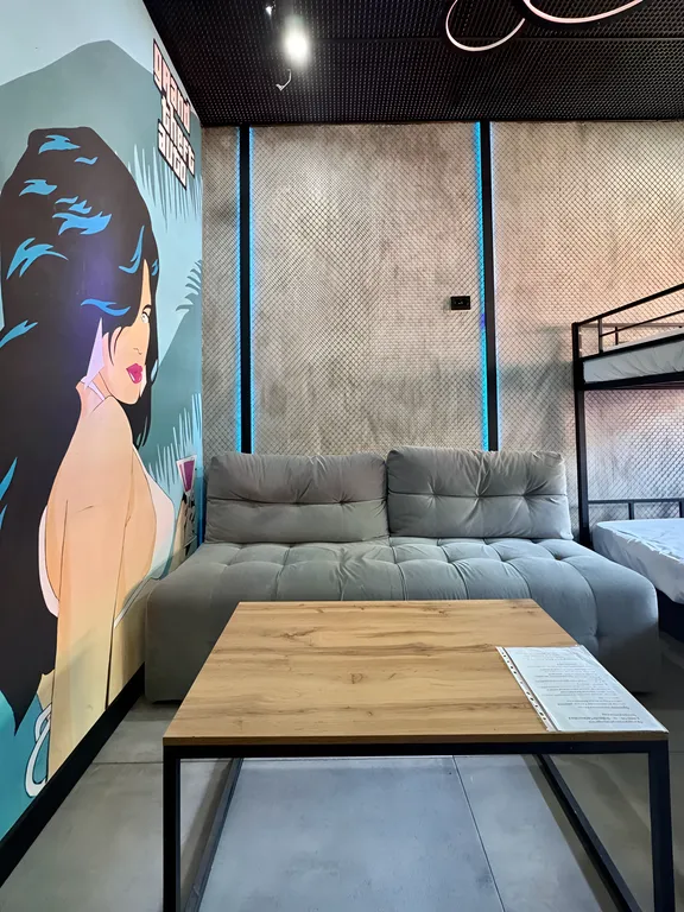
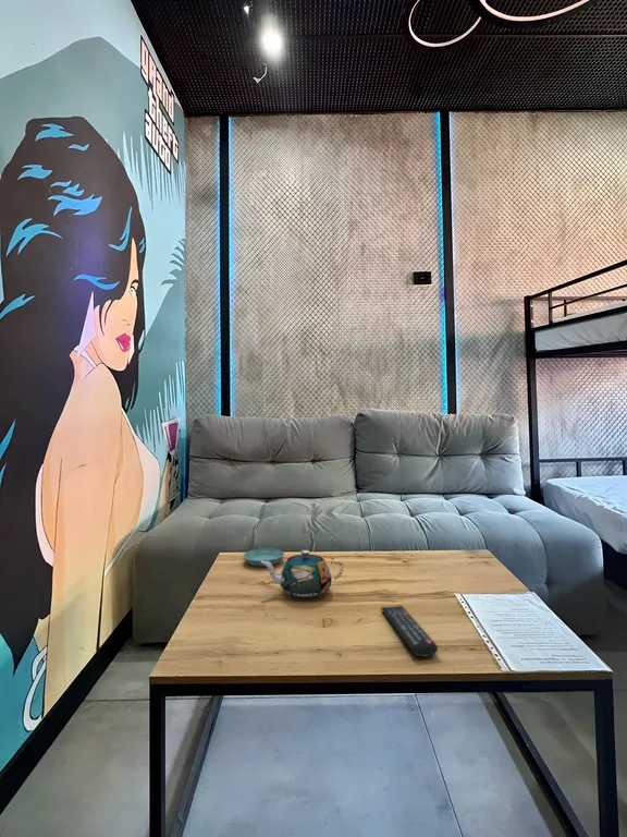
+ saucer [242,547,285,567]
+ teapot [260,549,345,599]
+ remote control [380,605,439,658]
